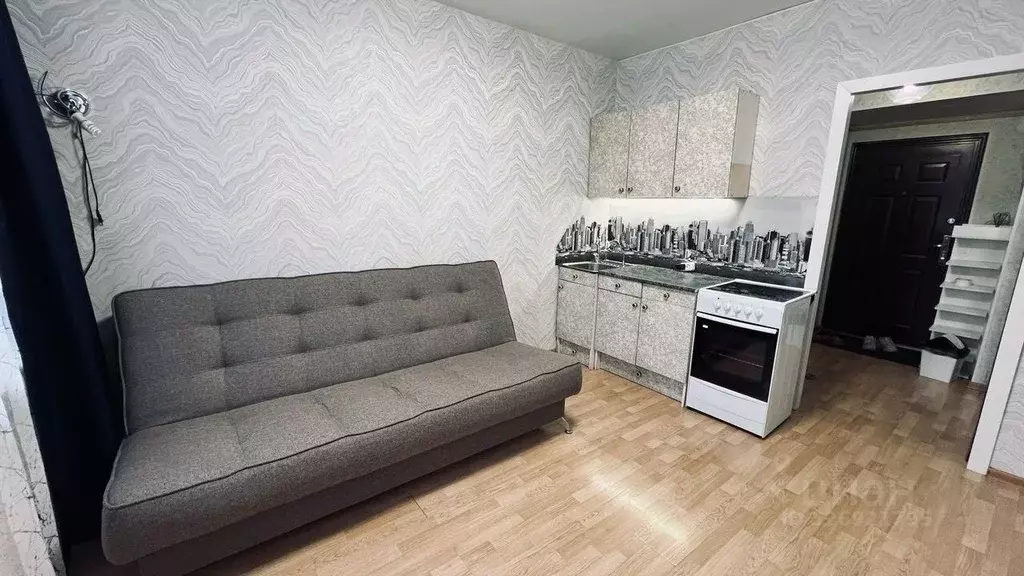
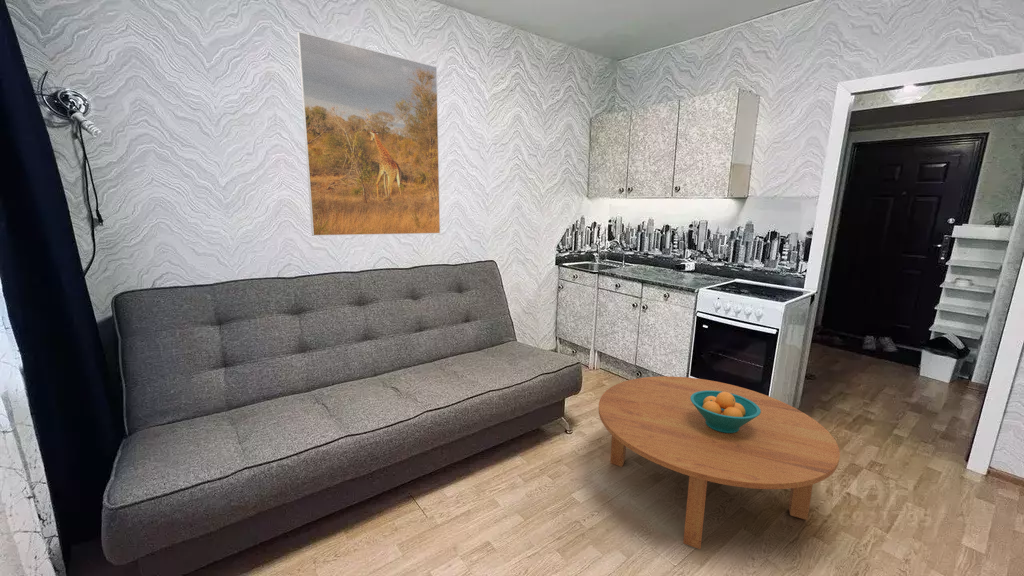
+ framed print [296,30,441,237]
+ fruit bowl [690,390,761,433]
+ coffee table [598,375,841,550]
